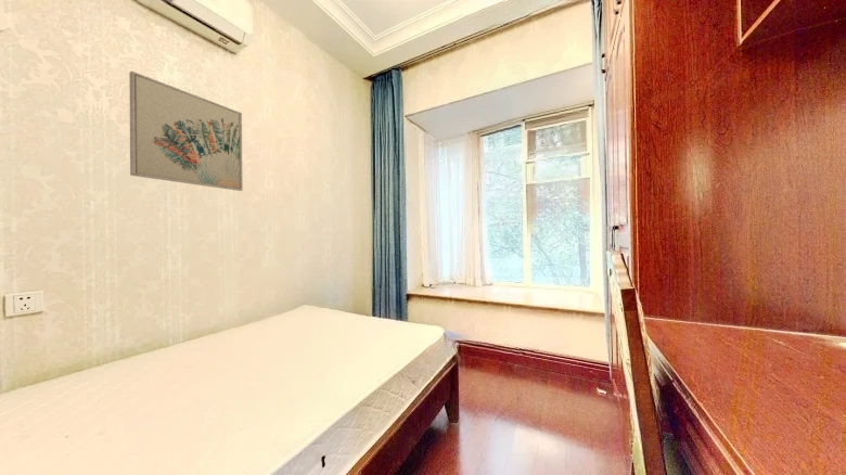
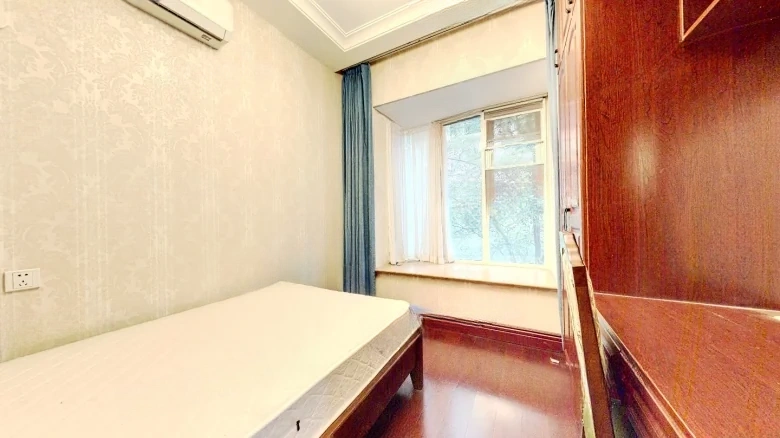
- wall art [128,70,244,192]
